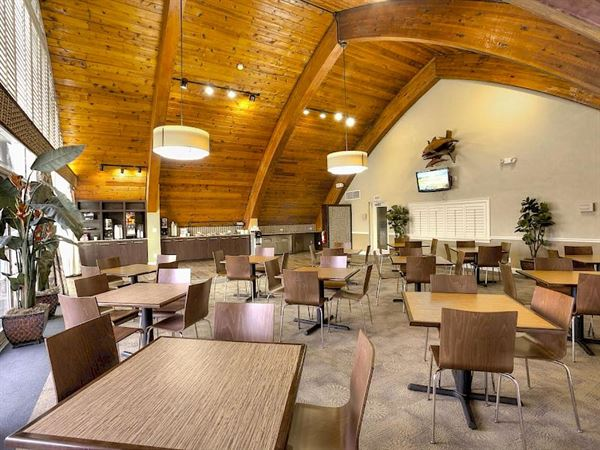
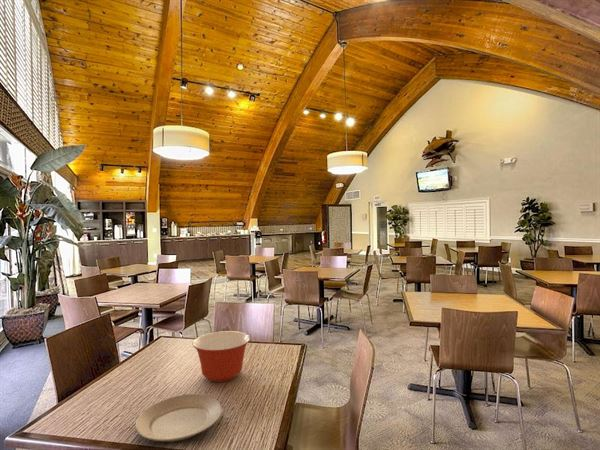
+ mixing bowl [191,330,251,383]
+ plate [134,393,223,443]
